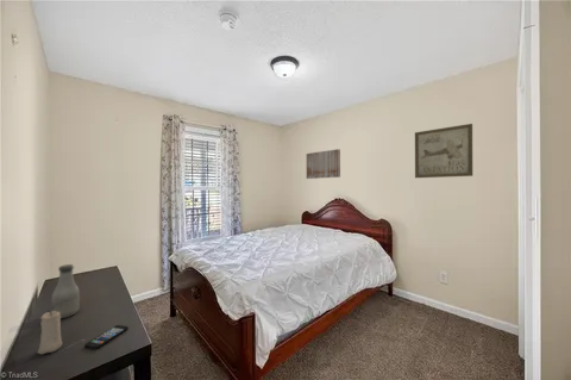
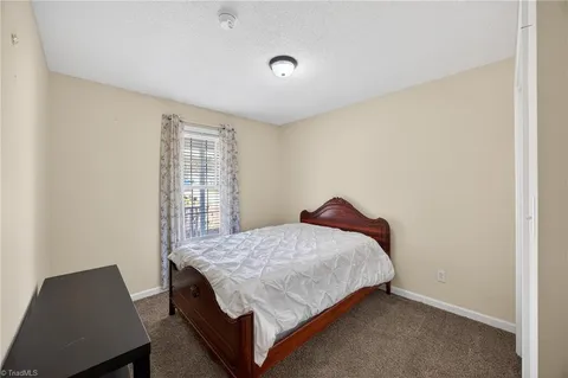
- candle [36,310,63,355]
- bottle [51,263,81,319]
- wall art [306,148,341,180]
- smartphone [83,324,130,350]
- wall art [414,123,473,179]
